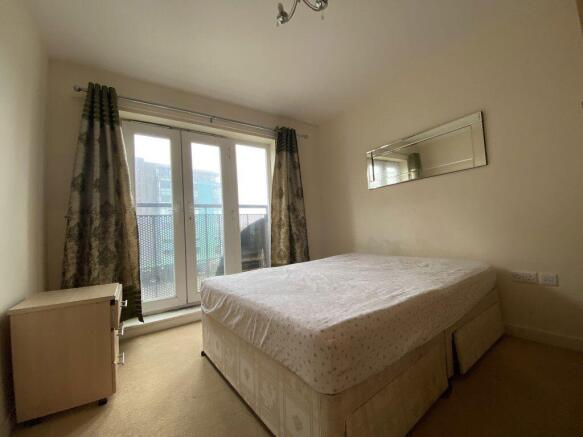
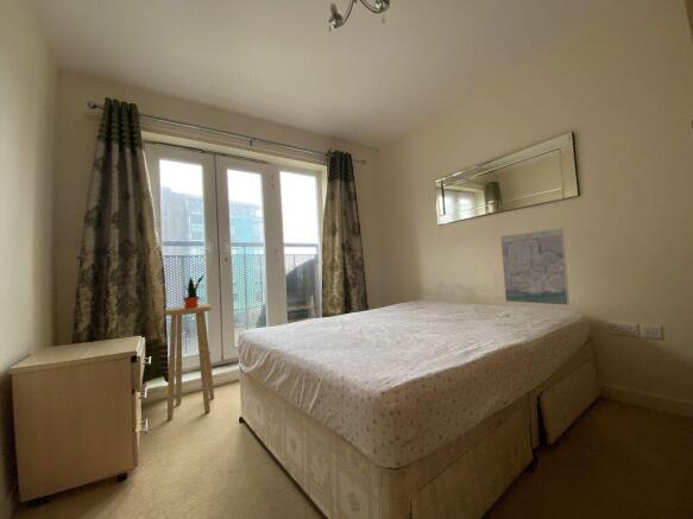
+ stool [164,303,215,422]
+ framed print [499,227,571,306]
+ potted plant [182,272,206,309]
